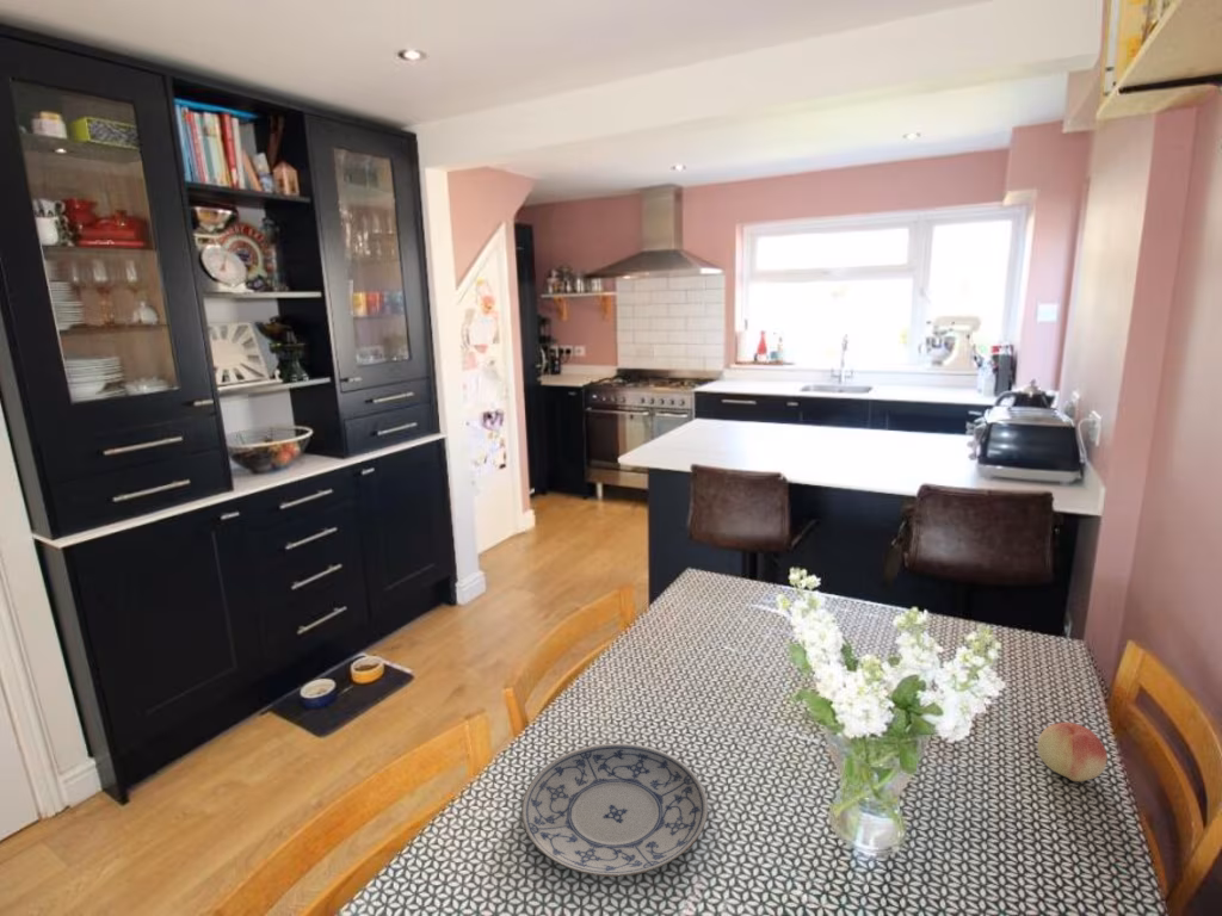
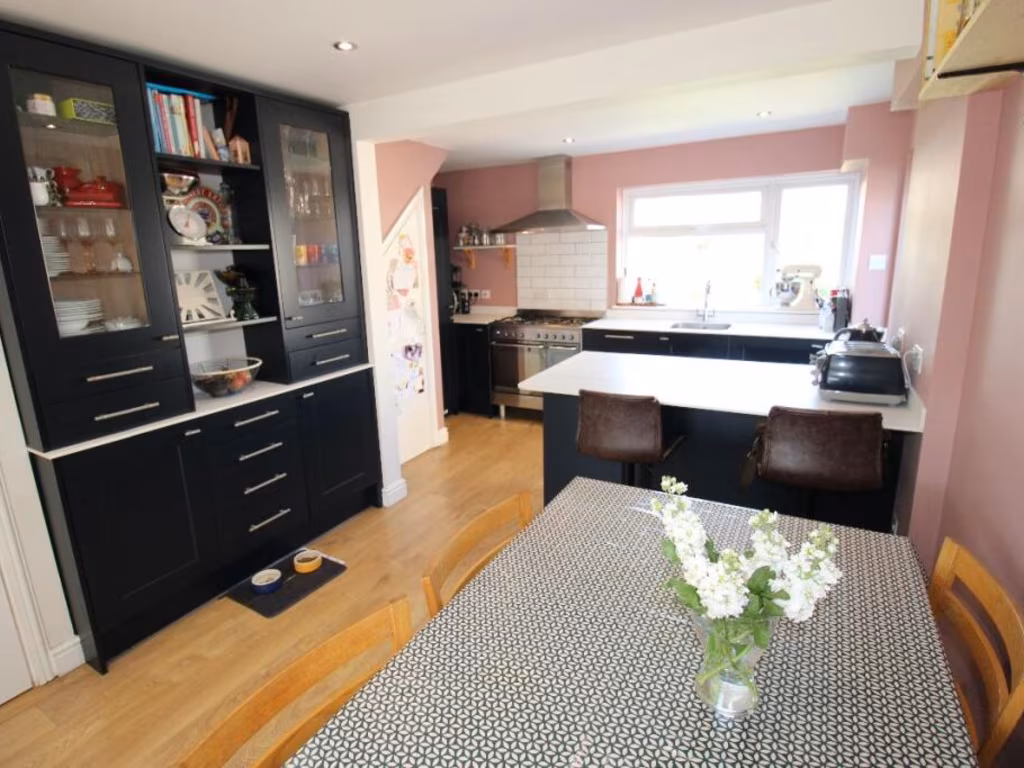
- fruit [1037,722,1109,782]
- plate [520,742,709,878]
